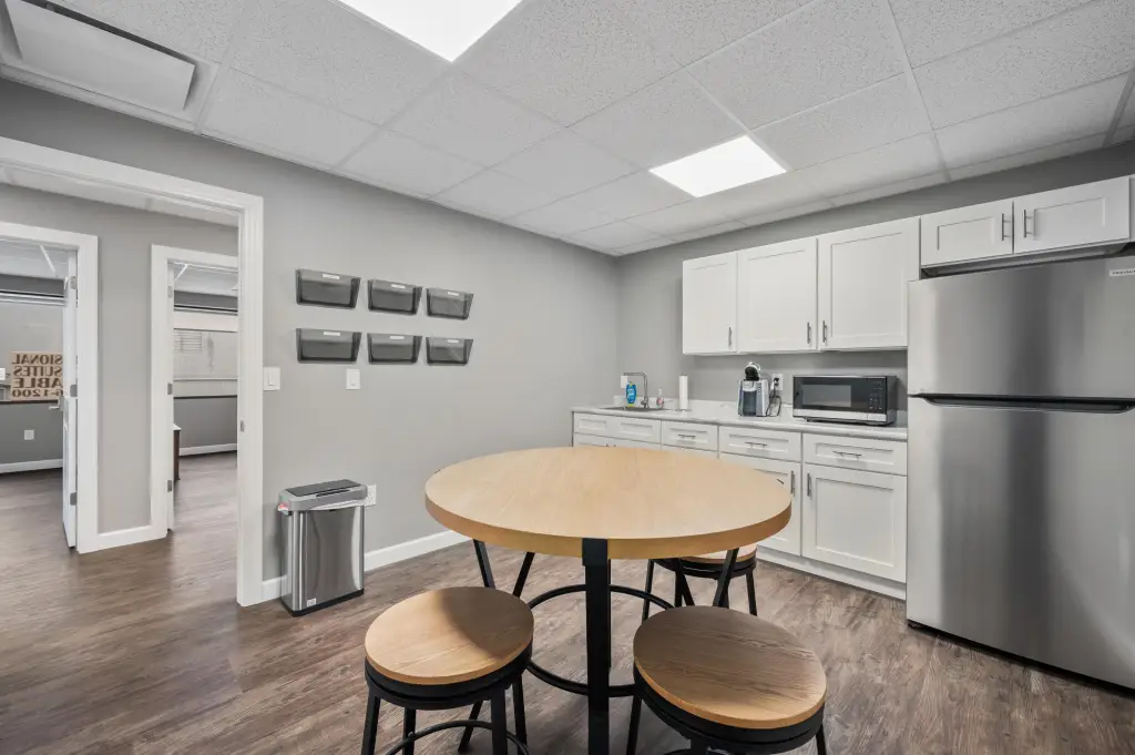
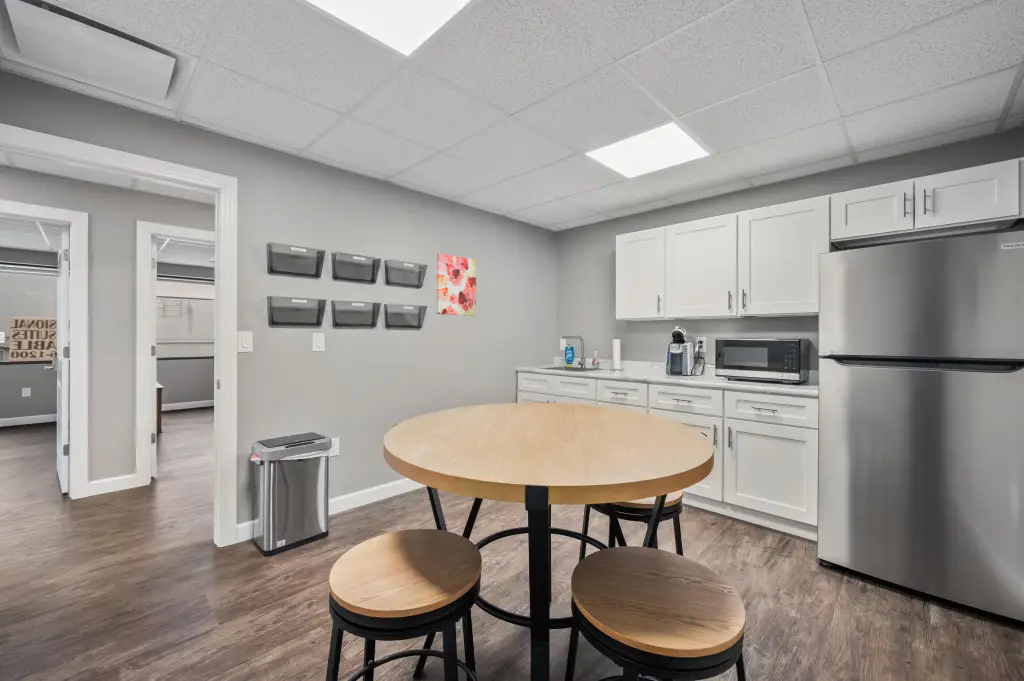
+ wall art [436,253,477,317]
